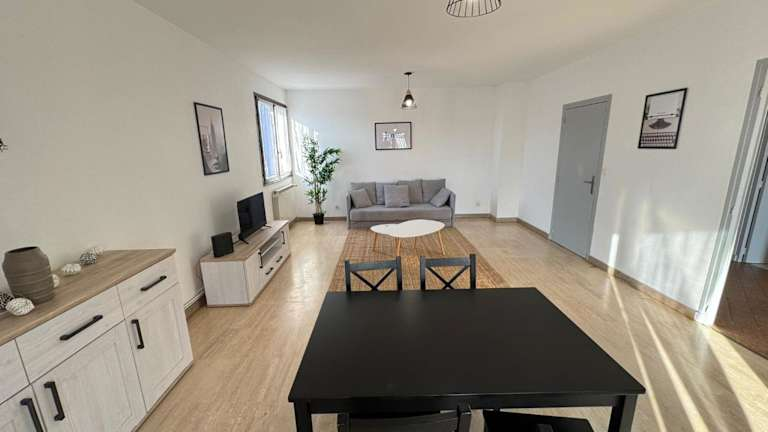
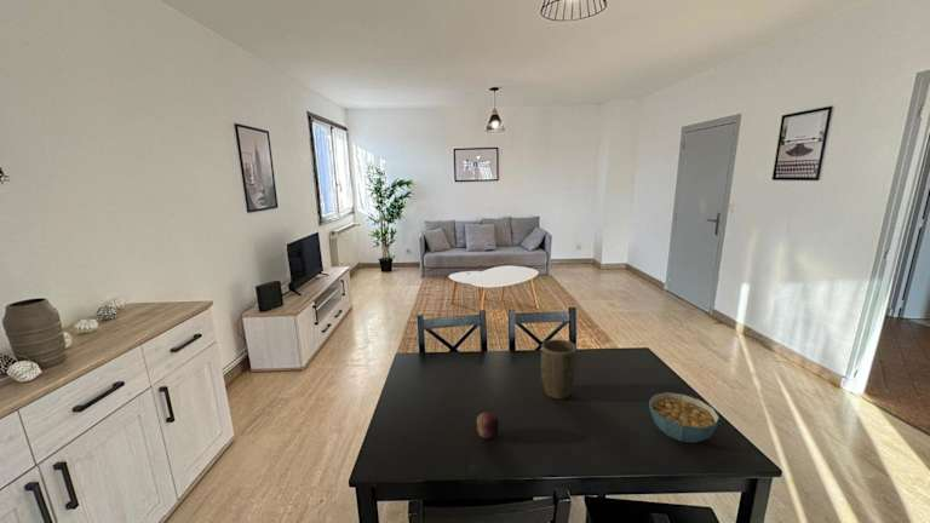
+ fruit [476,412,500,439]
+ cereal bowl [648,391,721,444]
+ plant pot [540,338,578,401]
